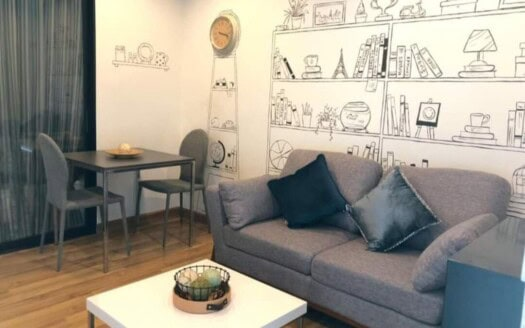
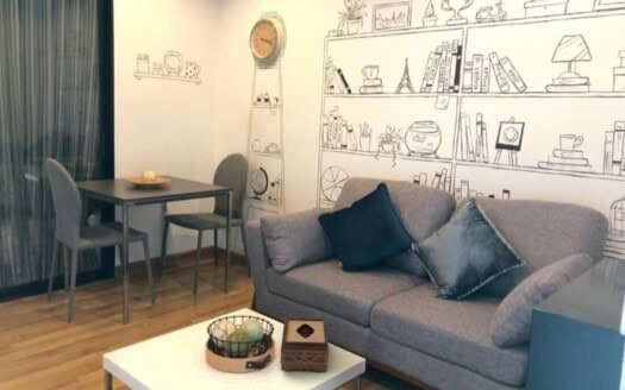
+ tissue box [280,316,330,372]
